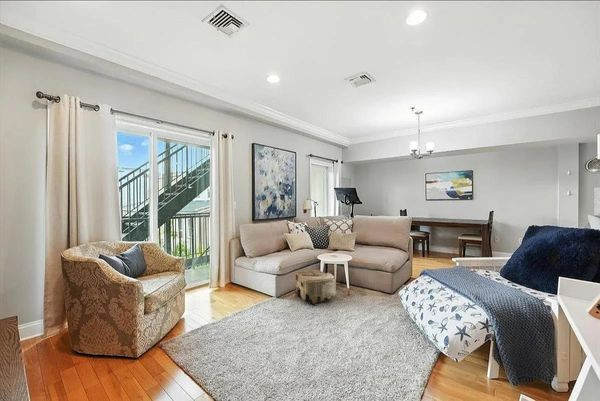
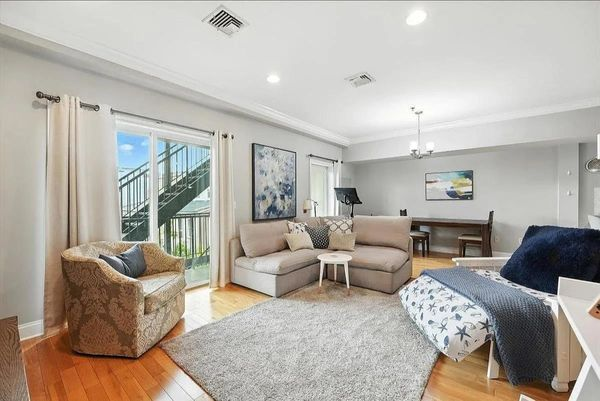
- pouf [293,269,337,306]
